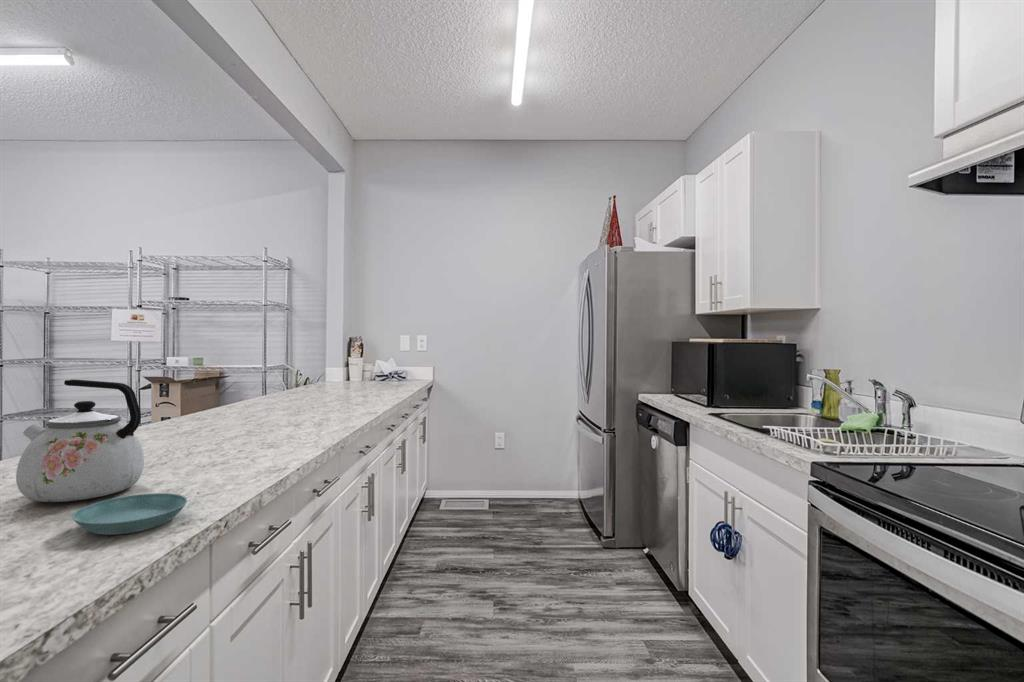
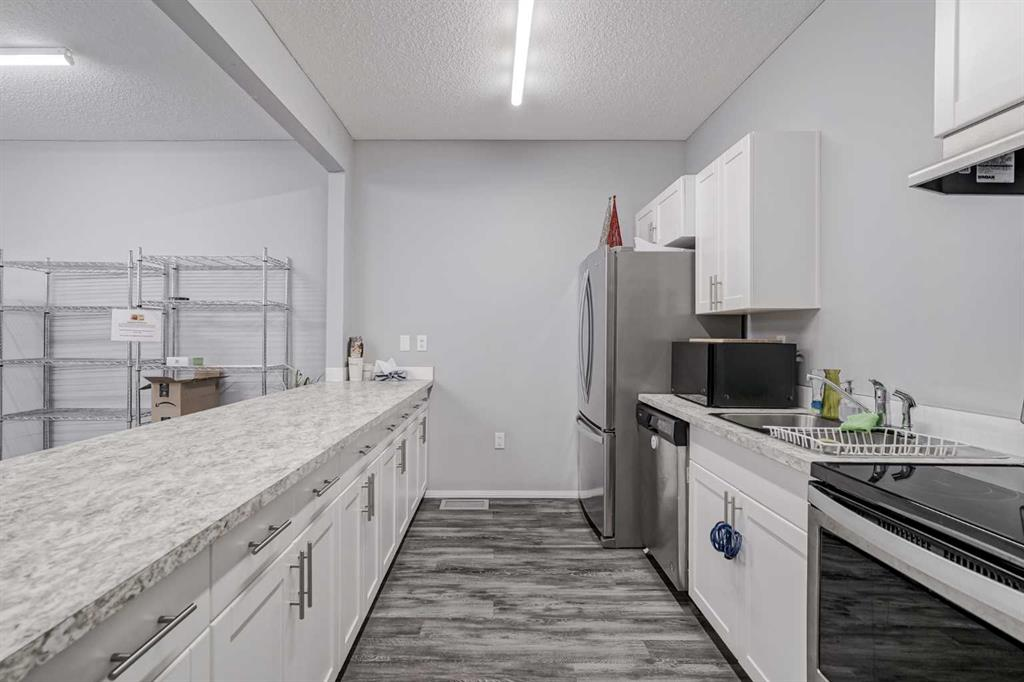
- kettle [15,378,145,503]
- saucer [71,492,188,536]
